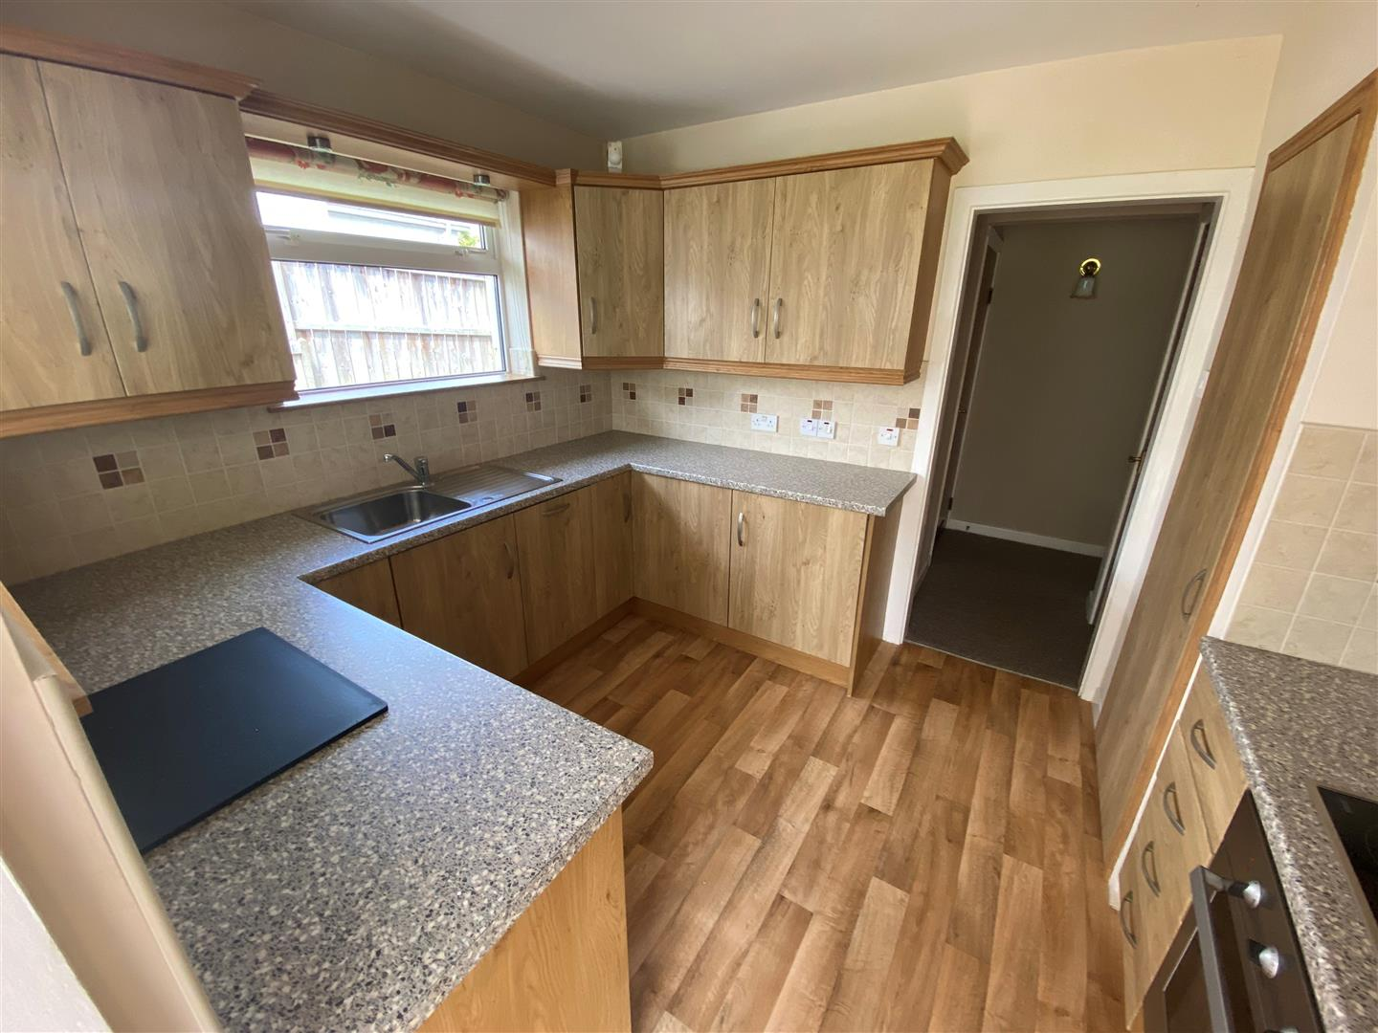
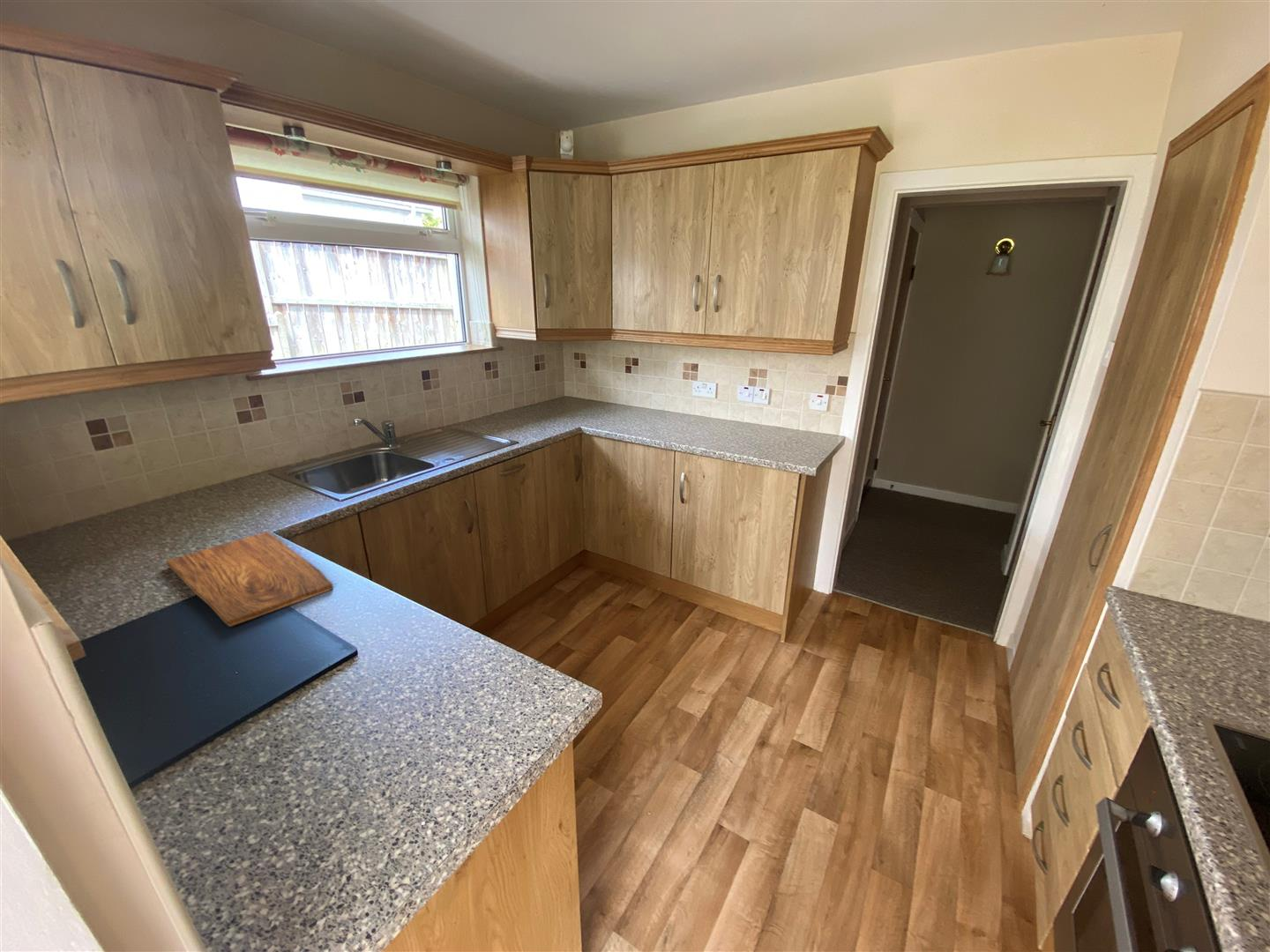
+ cutting board [165,531,334,628]
